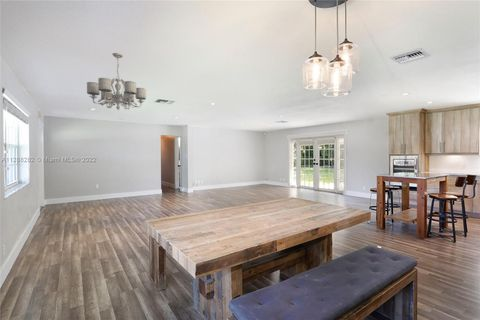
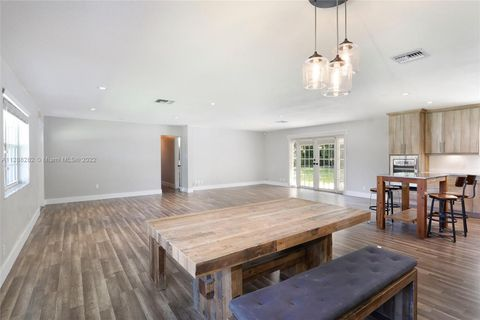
- chandelier [86,52,147,111]
